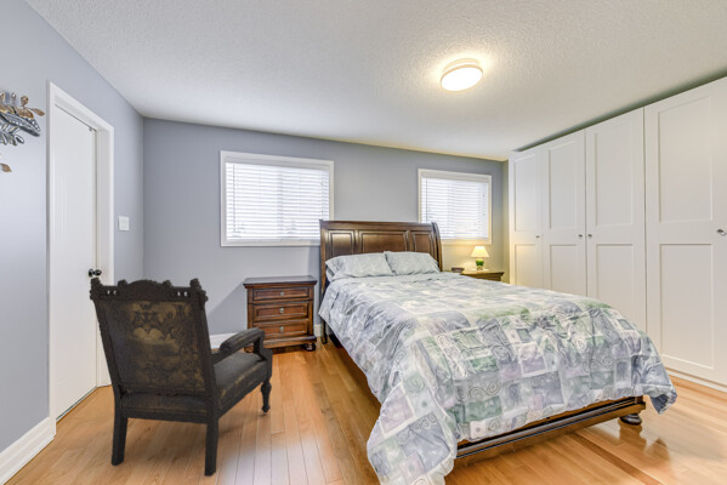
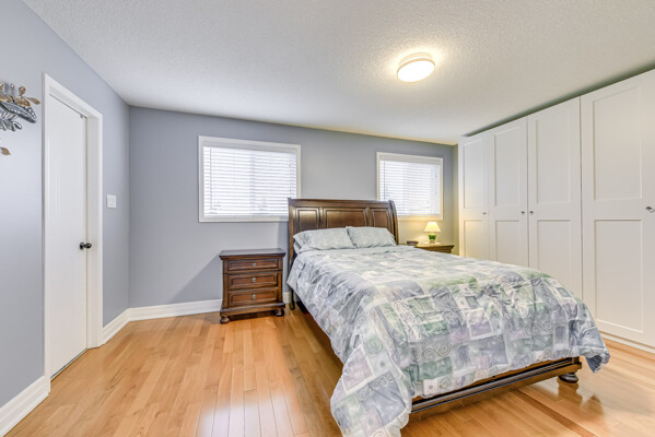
- armchair [89,275,274,478]
